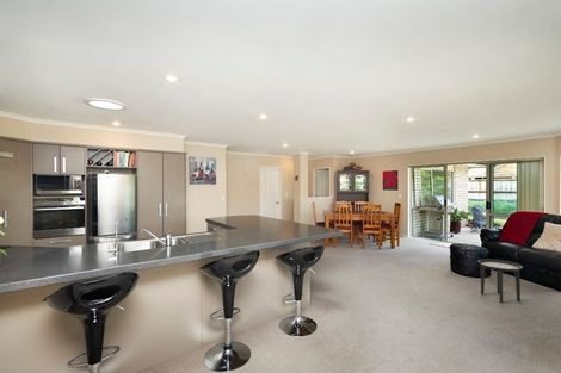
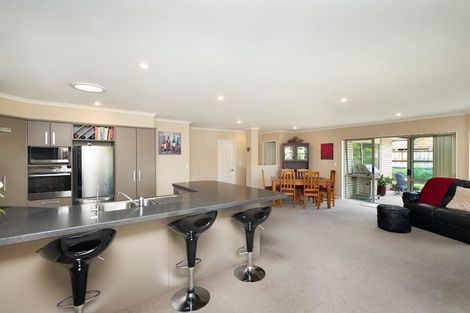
- side table [476,257,524,304]
